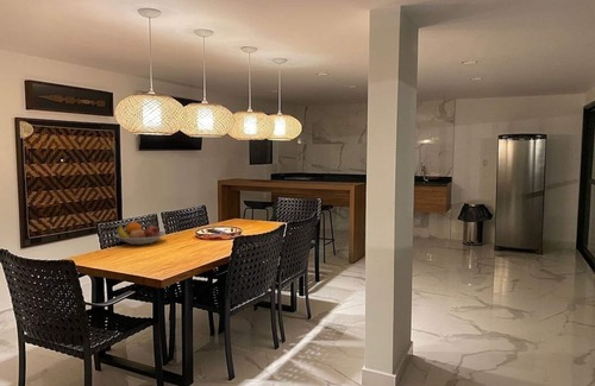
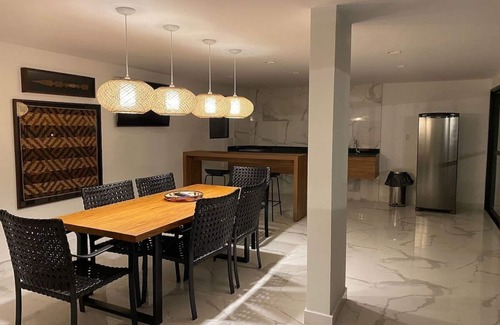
- fruit bowl [114,221,167,246]
